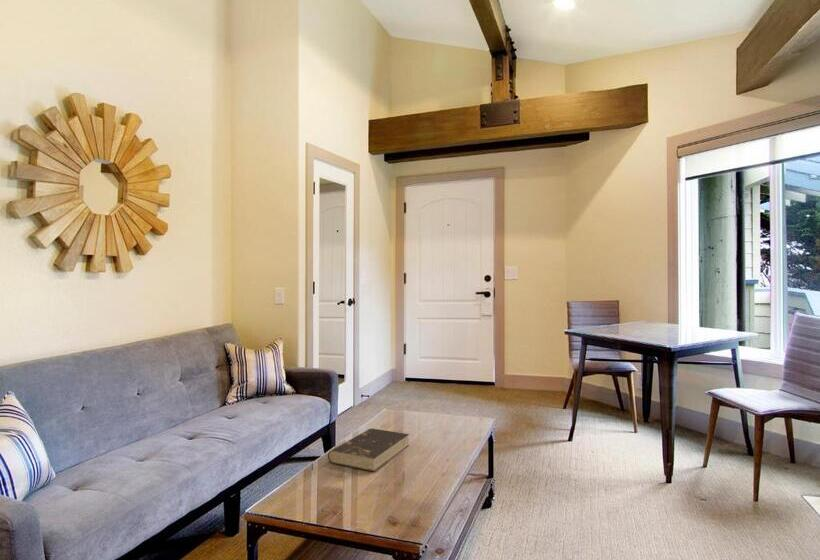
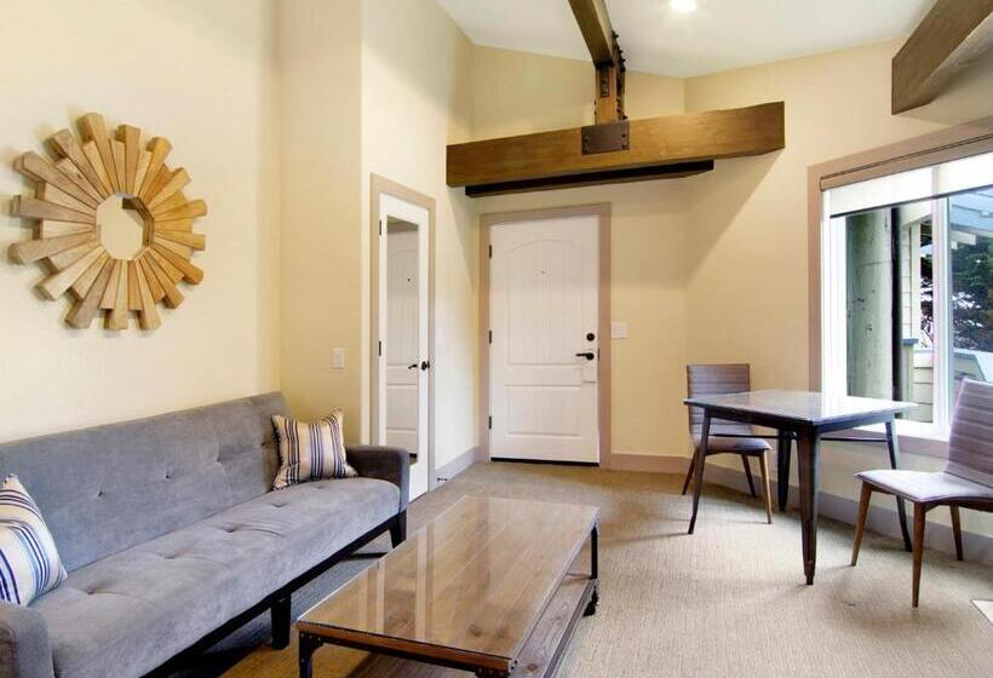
- book [327,427,410,472]
